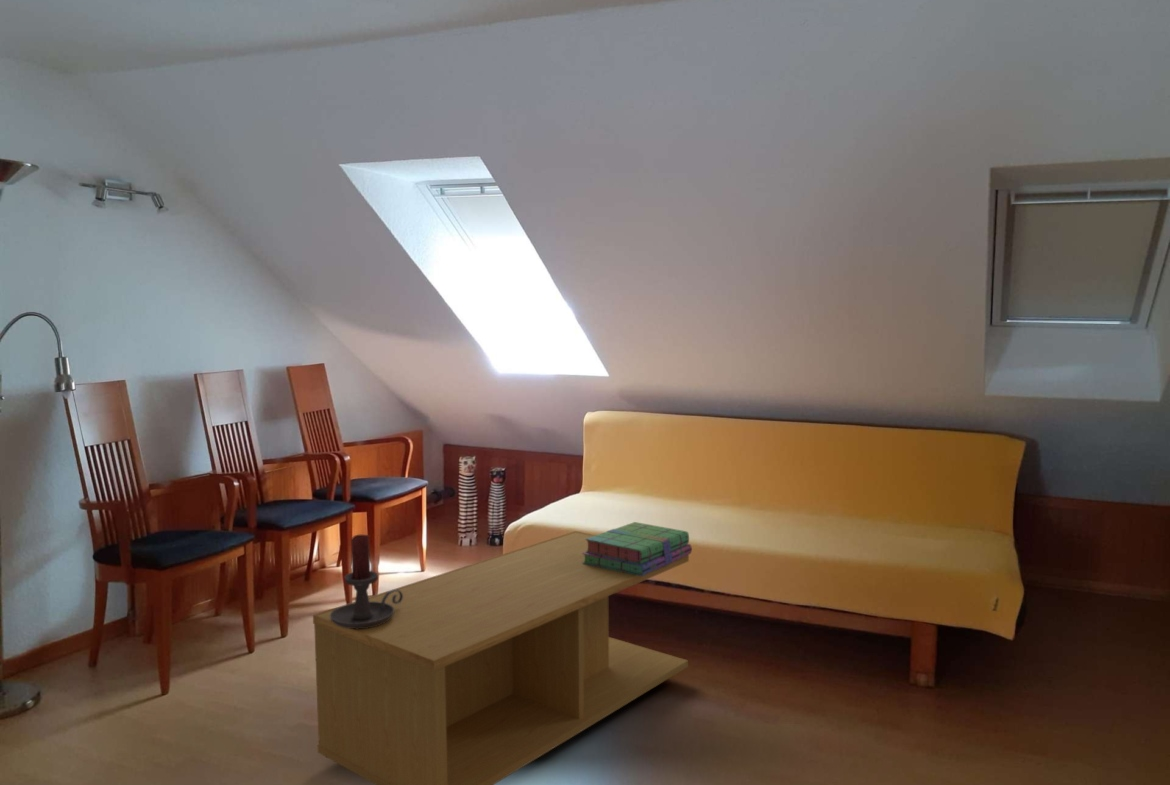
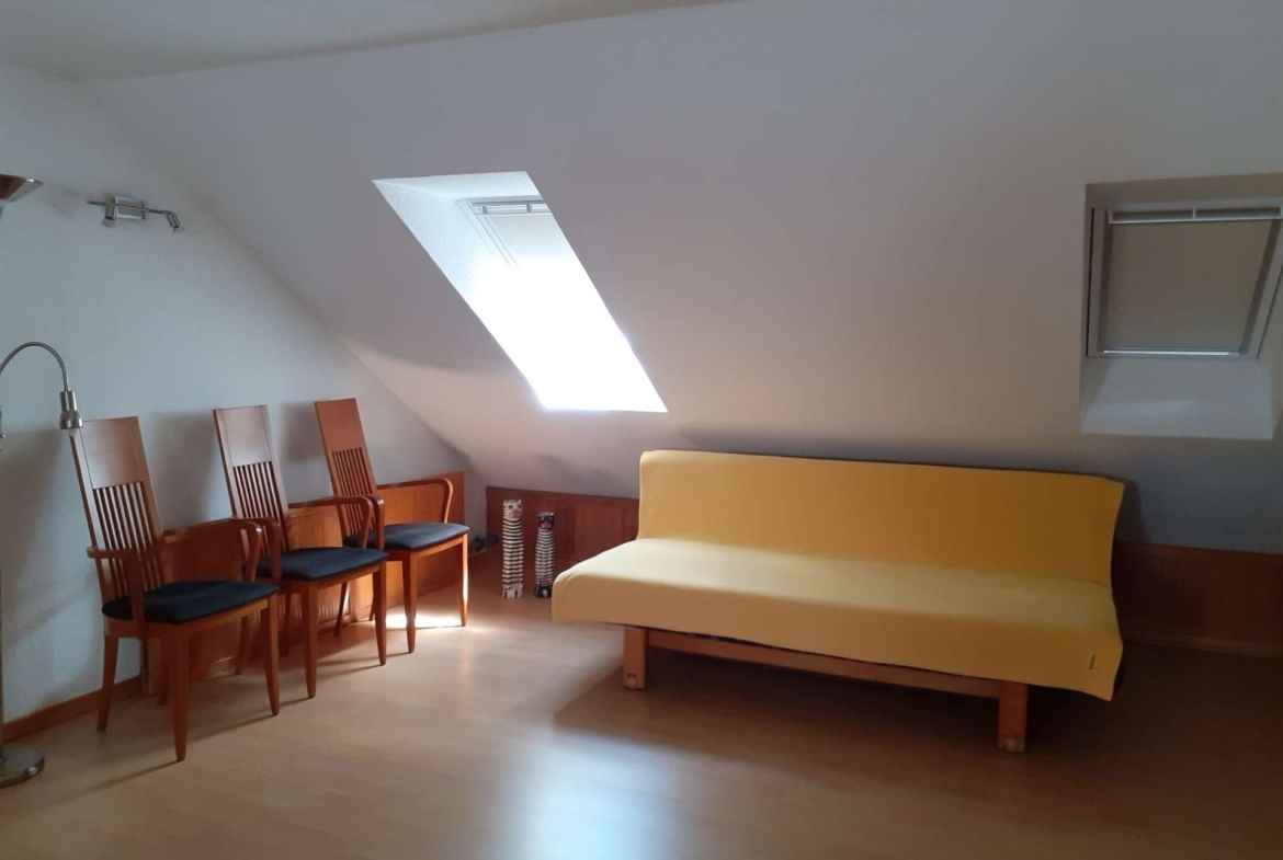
- candle holder [330,534,403,629]
- coffee table [312,530,690,785]
- stack of books [582,521,693,576]
